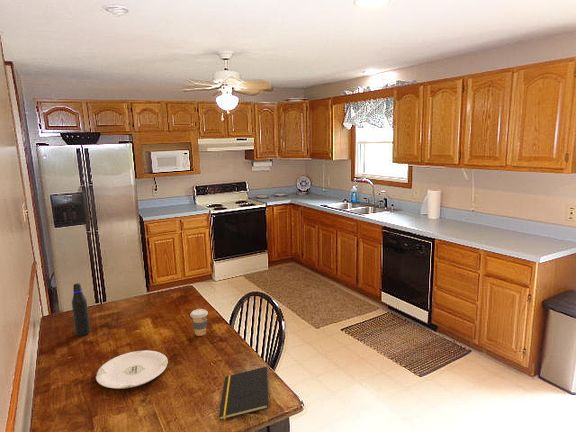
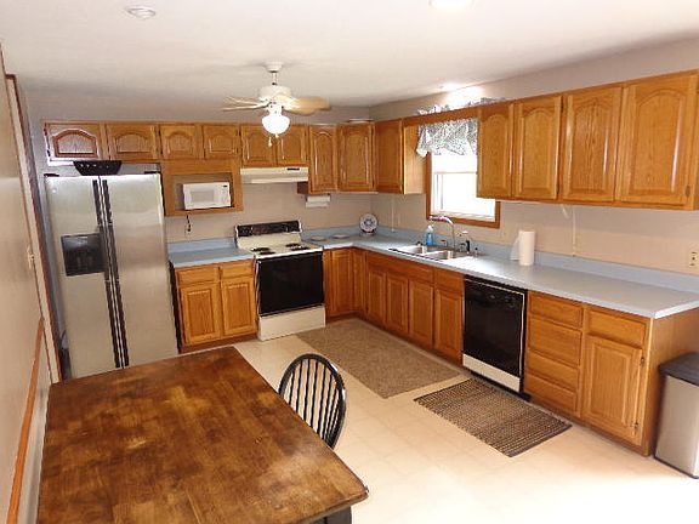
- water bottle [71,282,91,337]
- plate [95,350,169,390]
- coffee cup [189,308,209,337]
- notepad [218,366,269,421]
